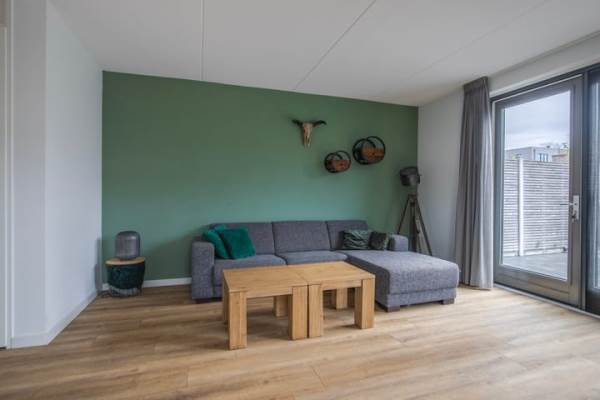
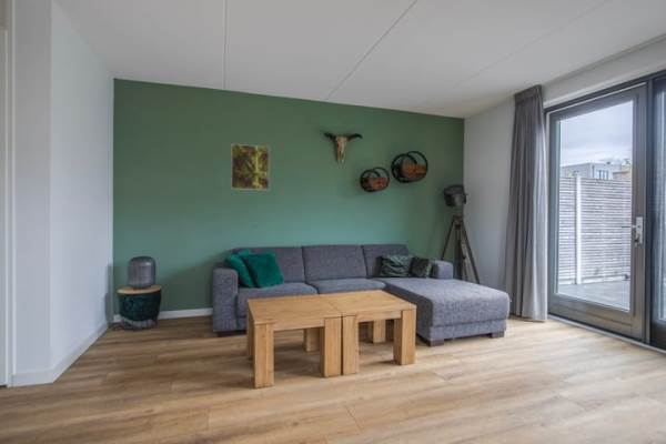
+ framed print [230,143,271,191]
